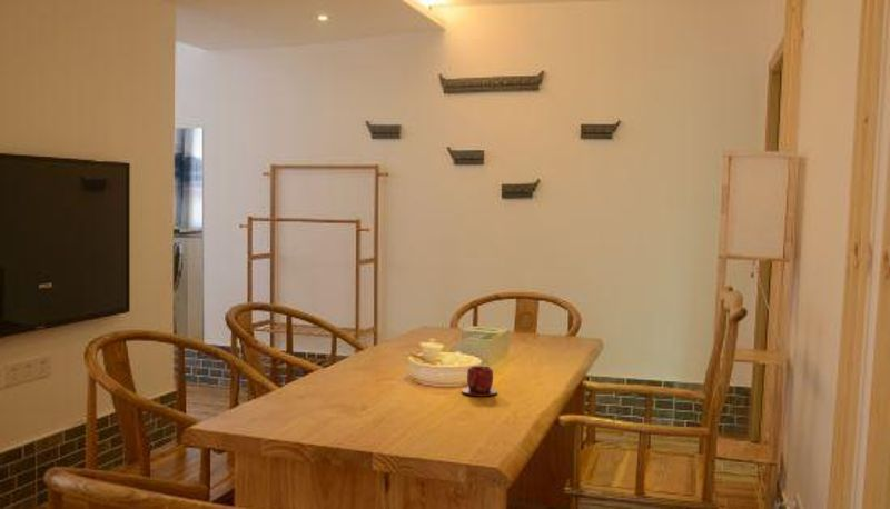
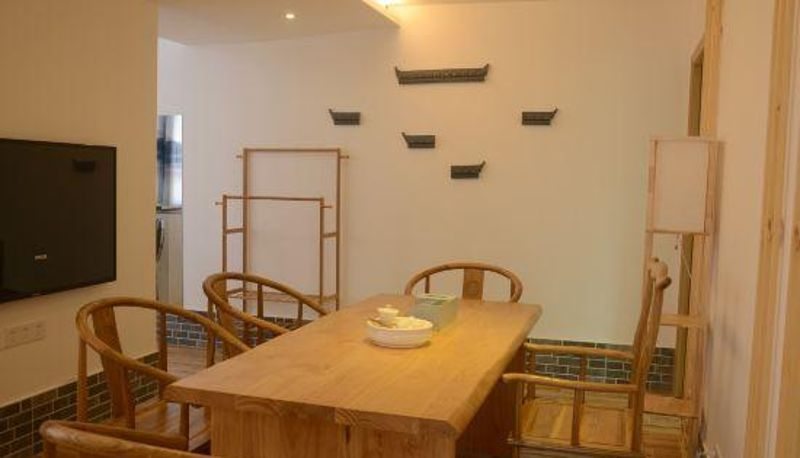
- teacup [461,365,498,398]
